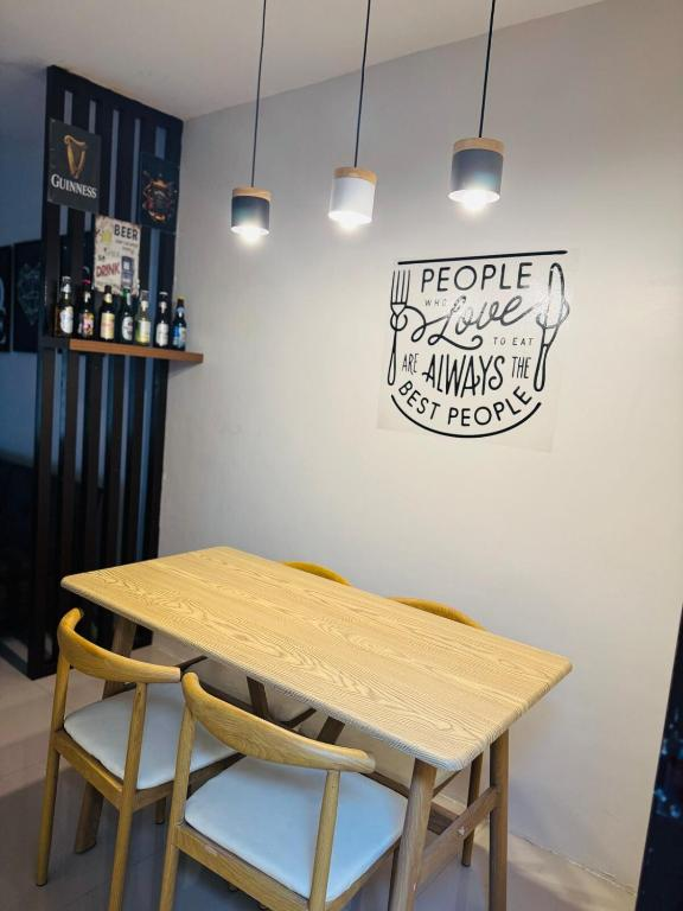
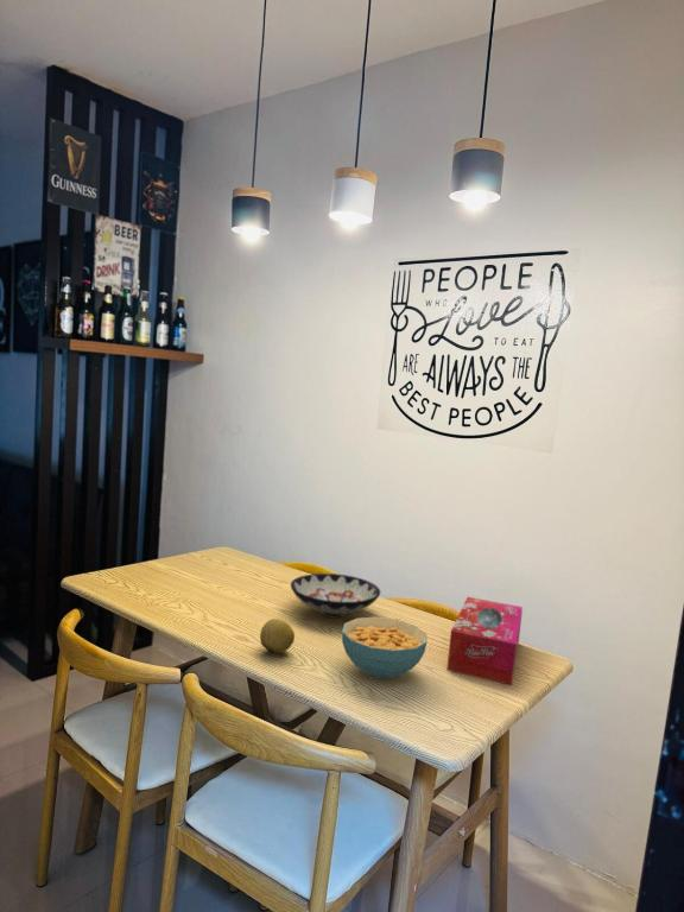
+ cereal bowl [341,615,428,680]
+ bowl [290,572,381,619]
+ tissue box [445,596,524,686]
+ fruit [259,618,296,654]
